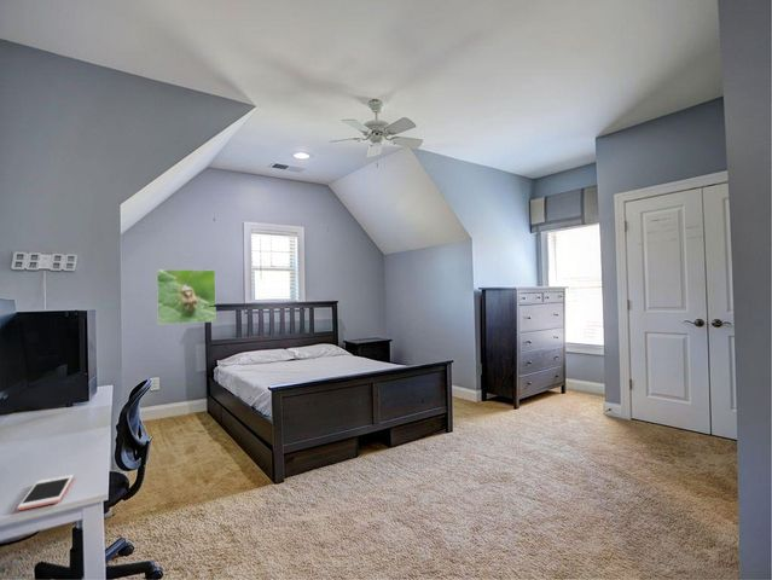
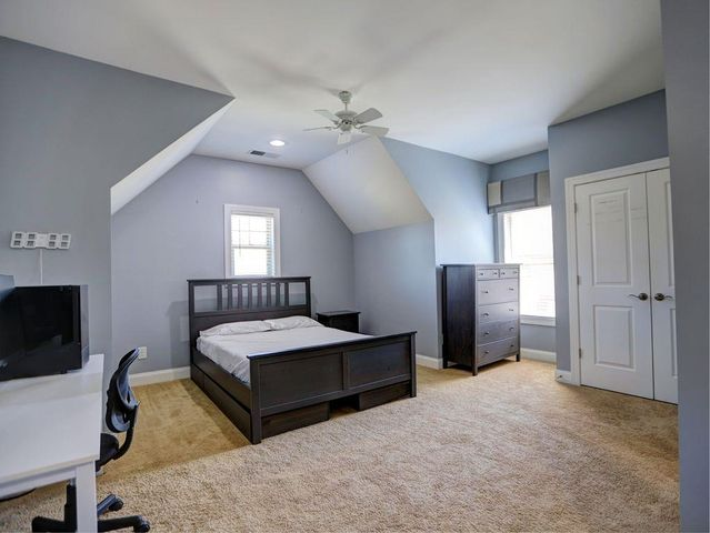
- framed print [156,268,217,326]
- cell phone [17,474,75,511]
